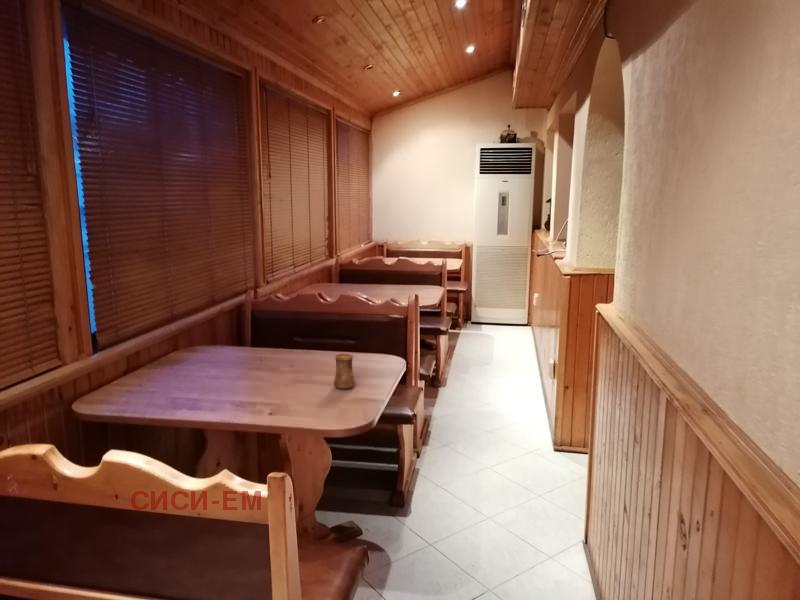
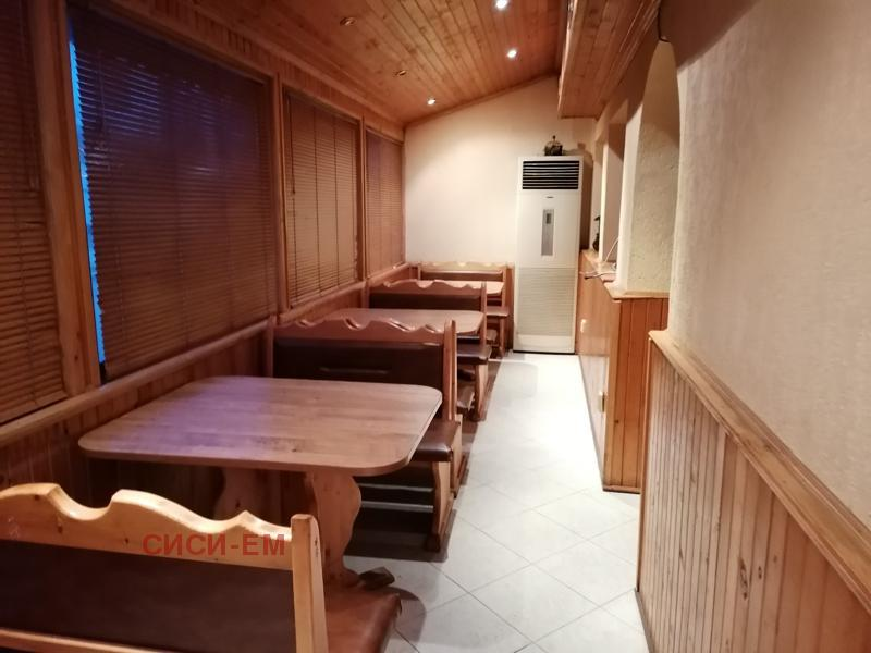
- cup [333,353,356,390]
